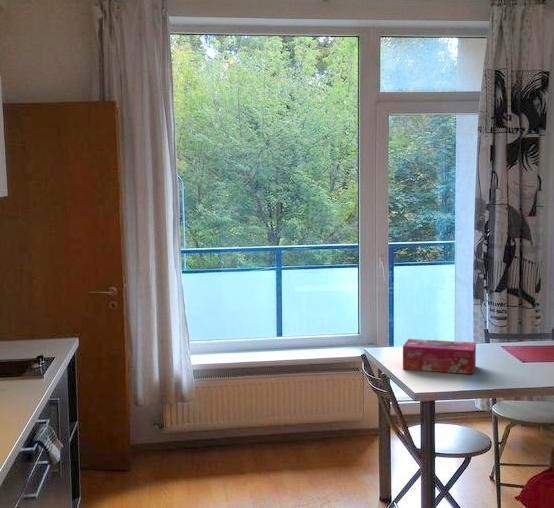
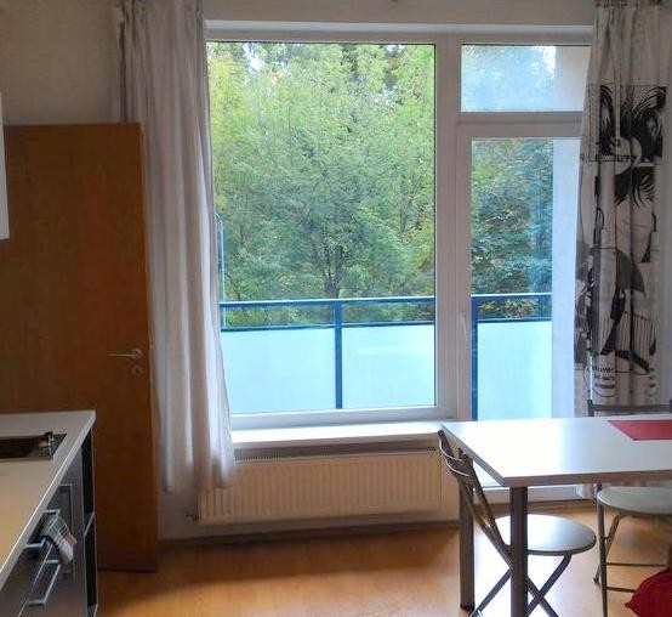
- tissue box [402,338,477,375]
